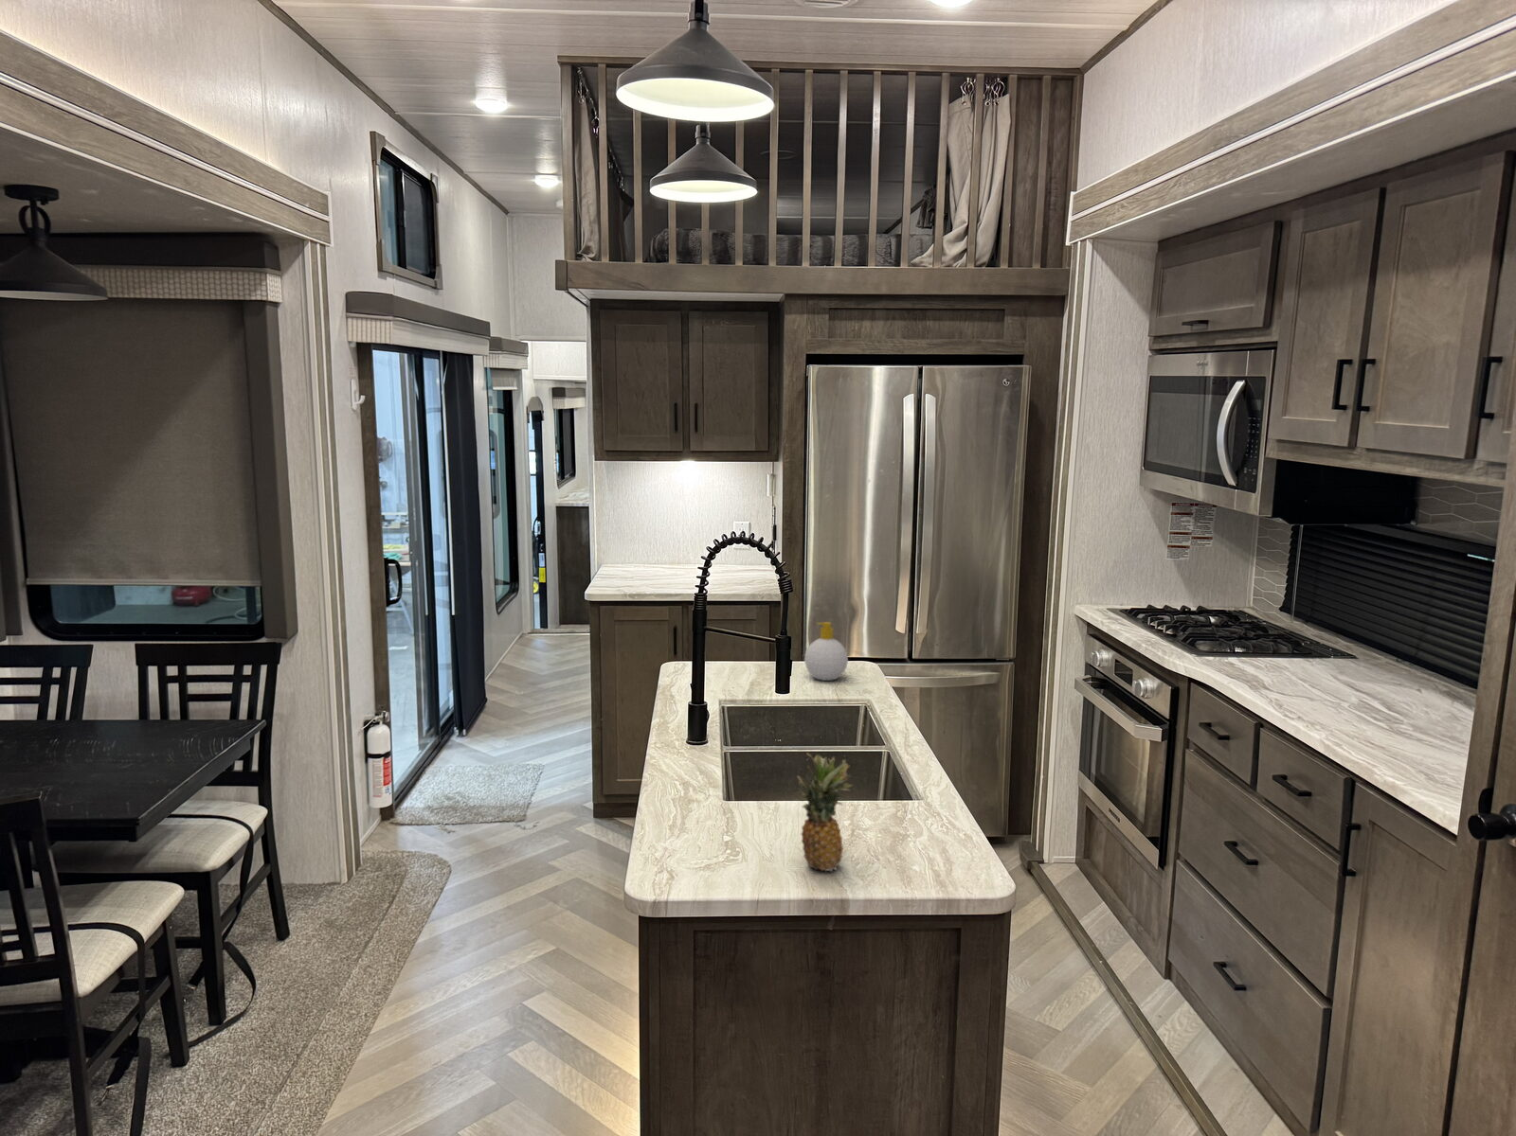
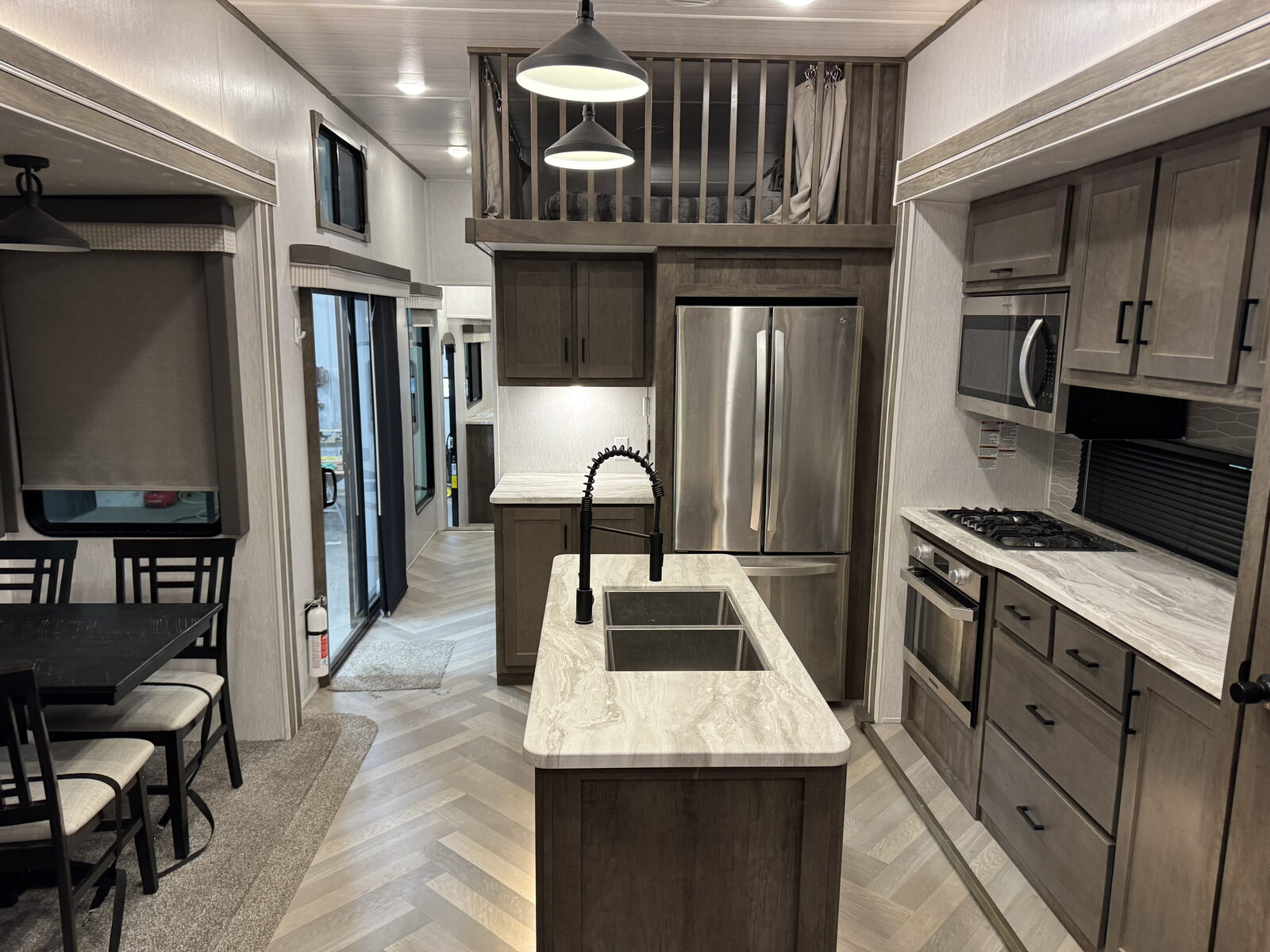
- fruit [796,752,853,872]
- soap bottle [803,621,849,681]
